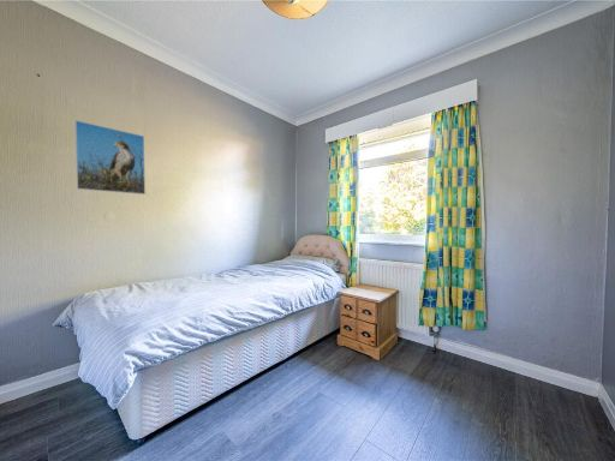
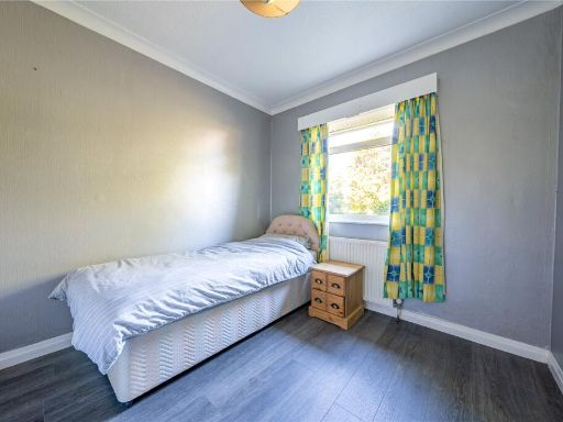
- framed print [73,119,147,196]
